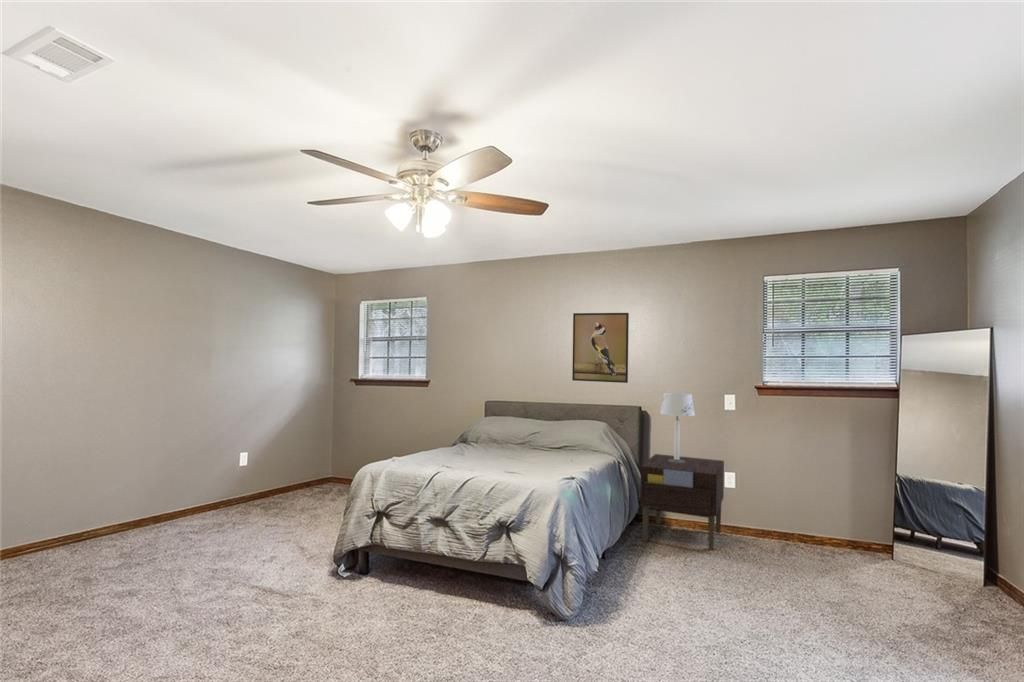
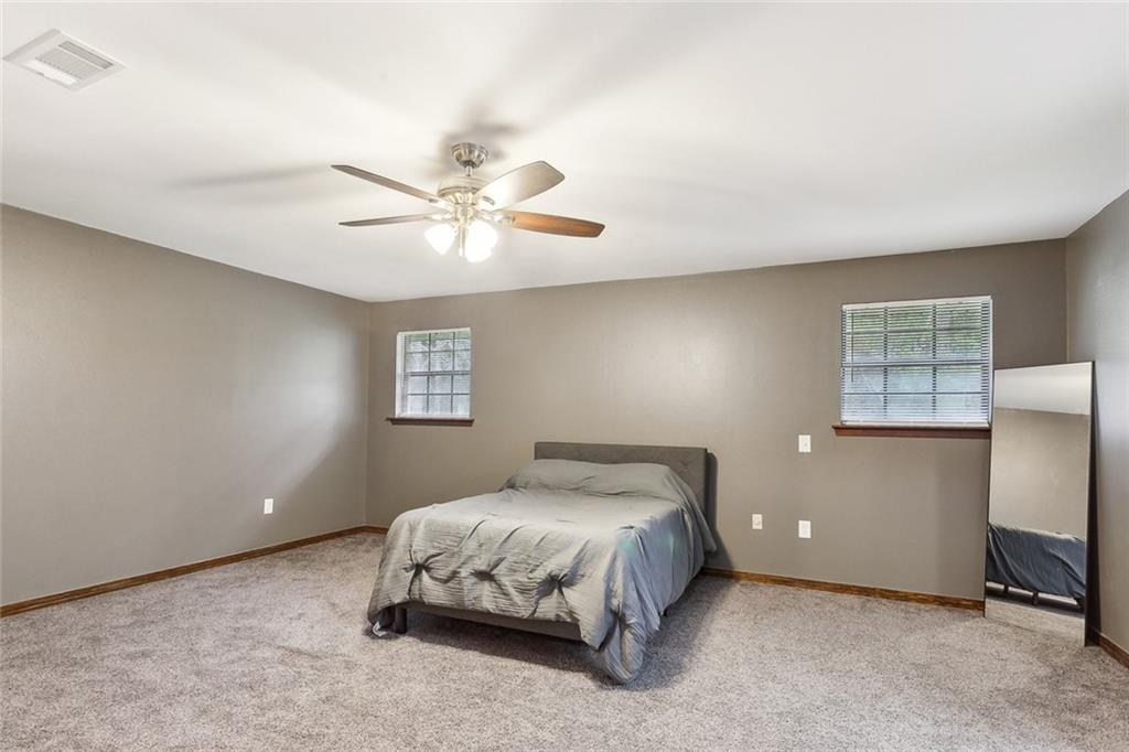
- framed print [571,312,630,384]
- table lamp [659,392,696,463]
- nightstand [639,453,725,551]
